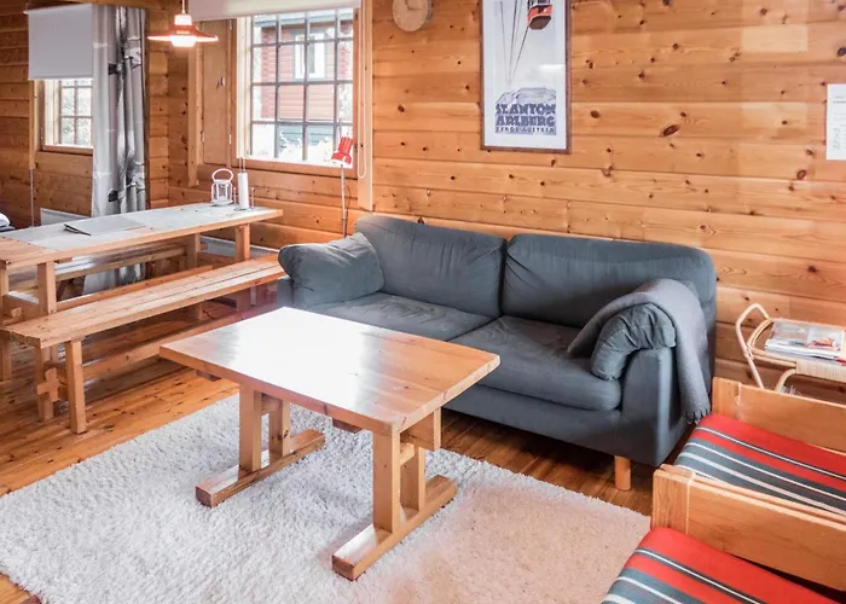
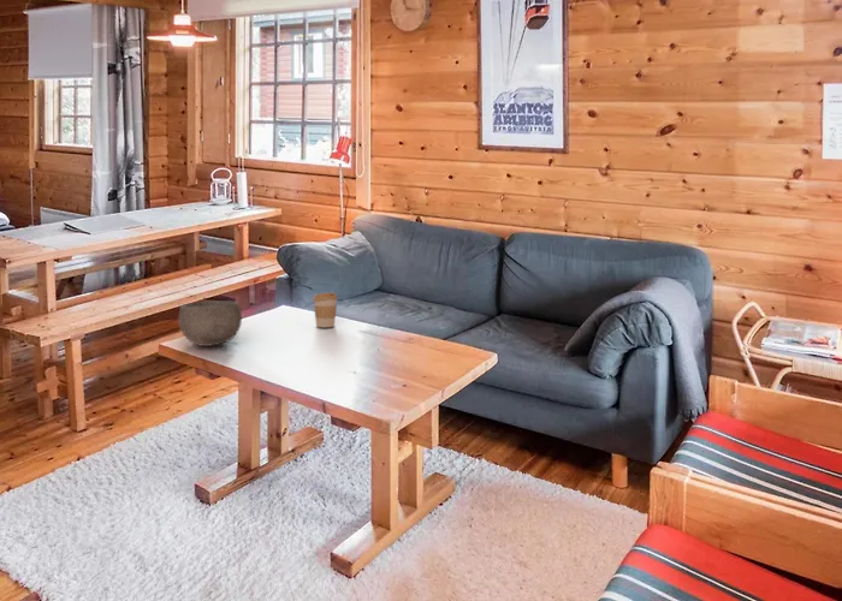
+ bowl [177,299,243,347]
+ coffee cup [312,291,338,328]
